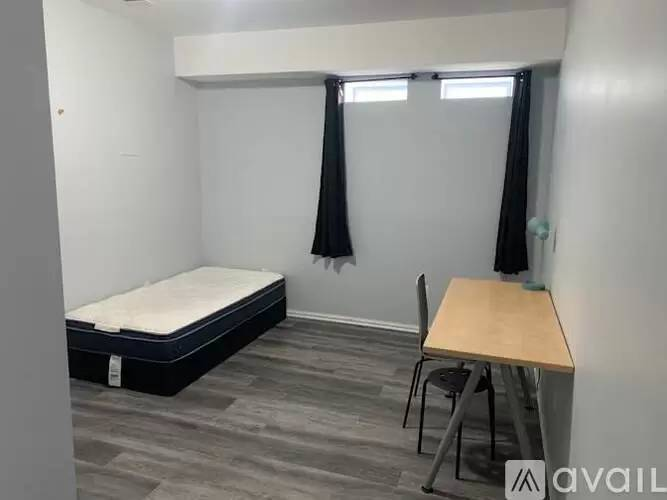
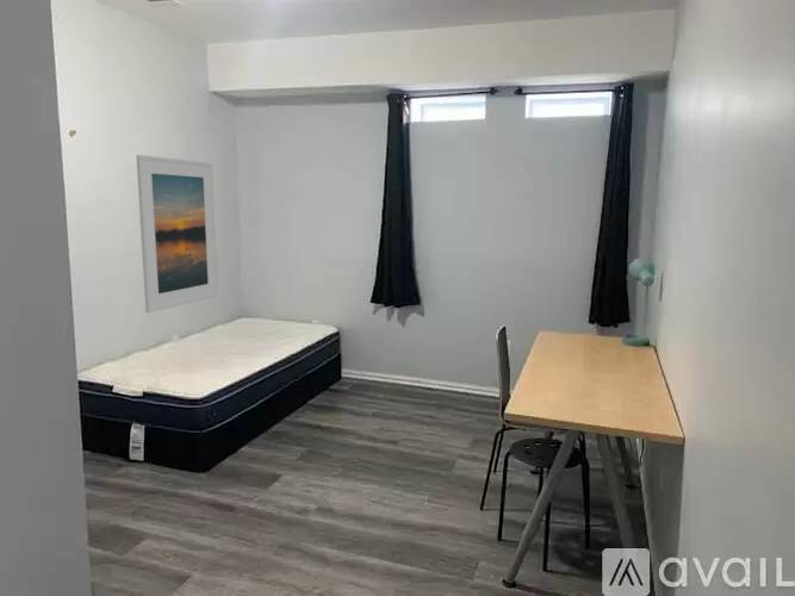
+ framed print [135,154,219,313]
